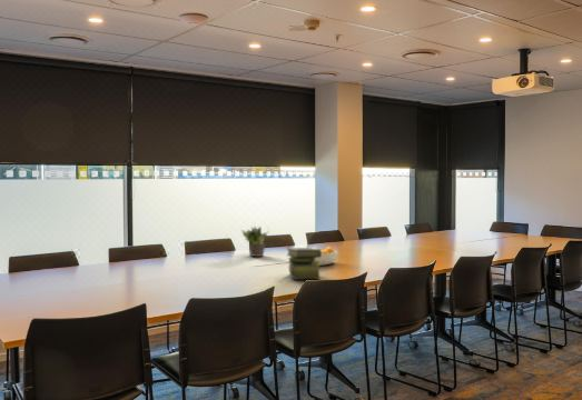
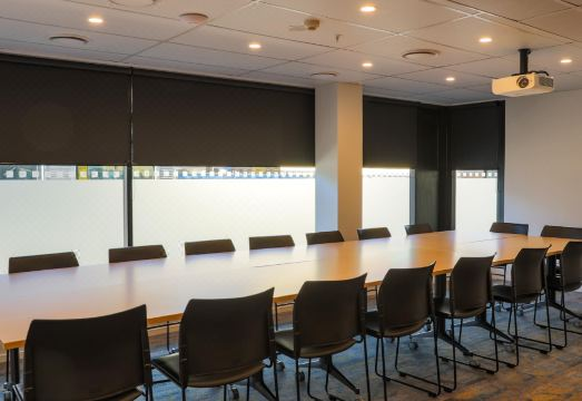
- stack of books [286,247,322,280]
- fruit bowl [315,246,338,267]
- potted plant [240,222,270,258]
